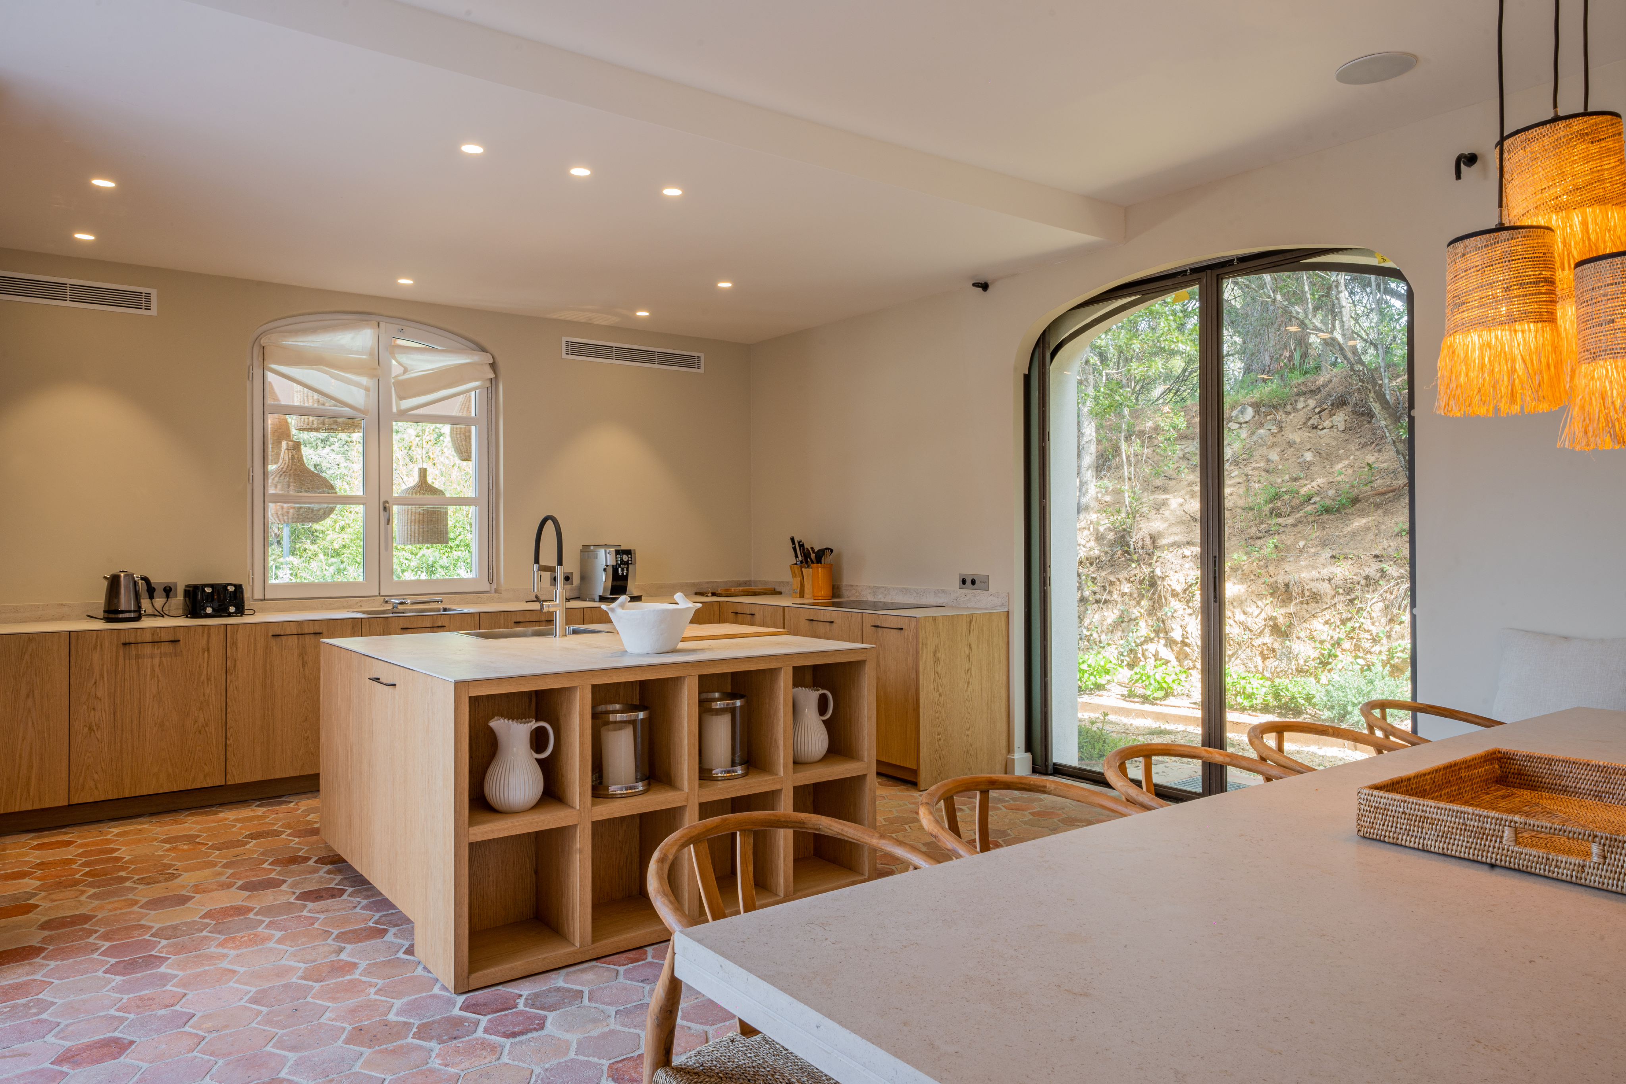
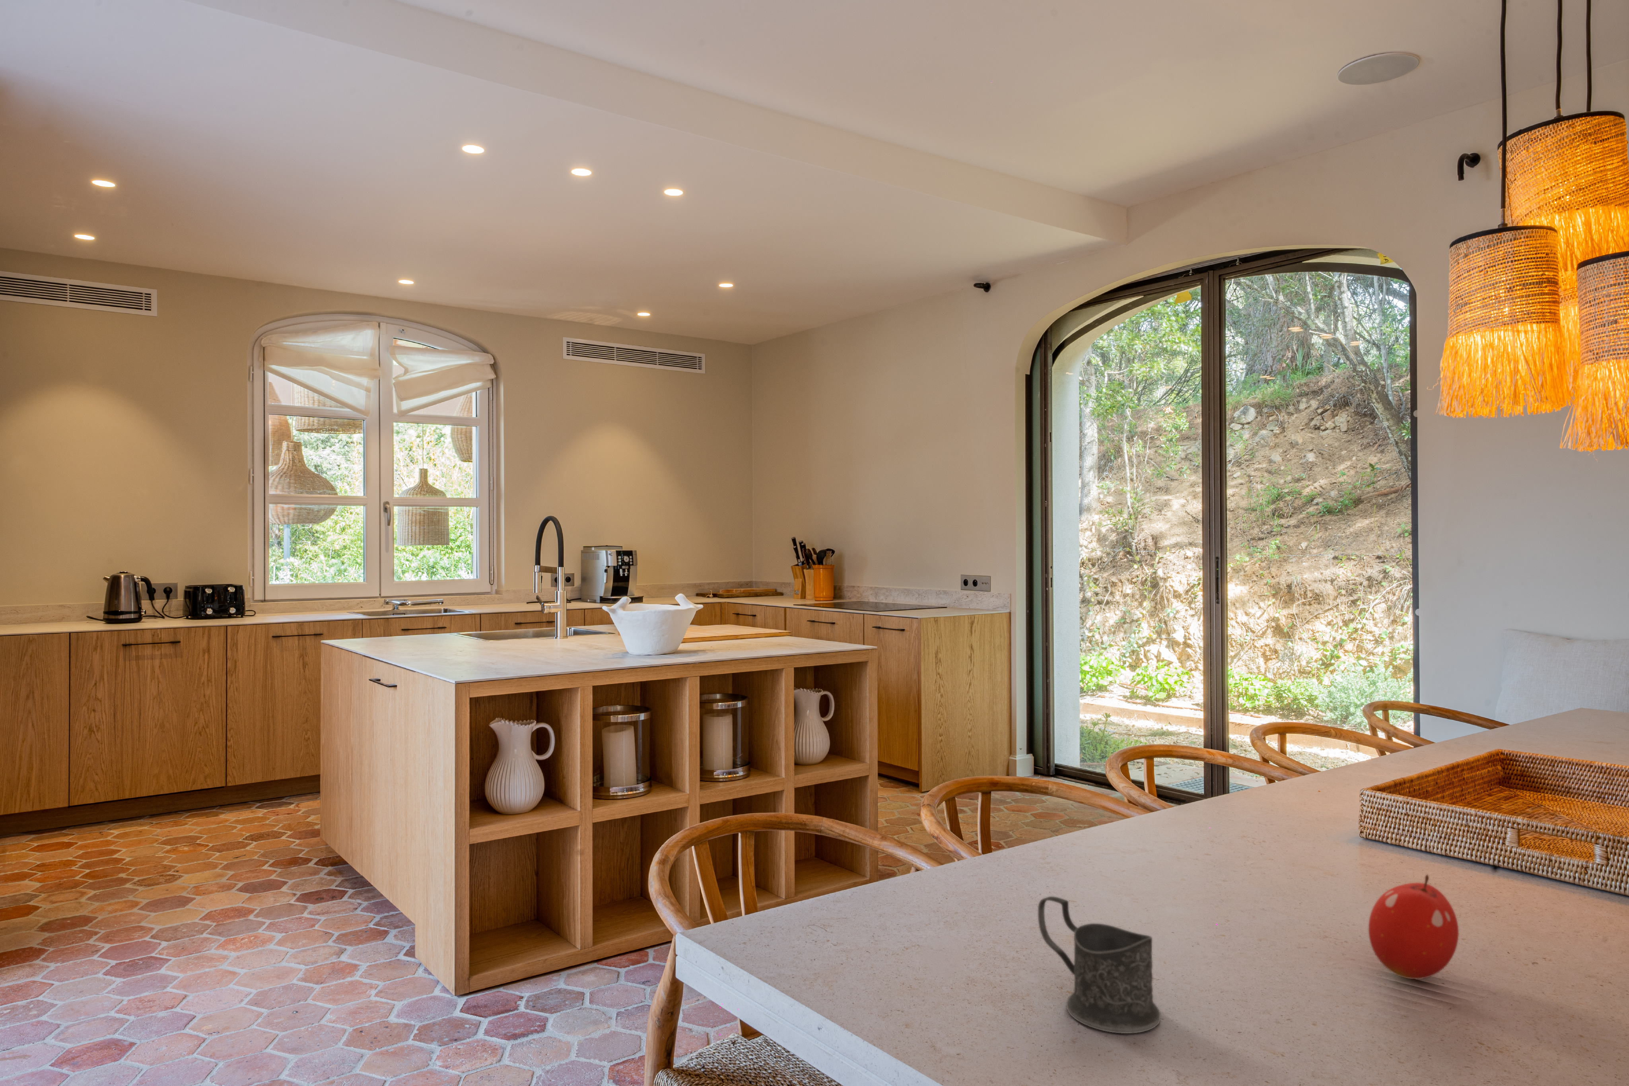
+ mug [1038,896,1161,1034]
+ fruit [1368,874,1459,979]
